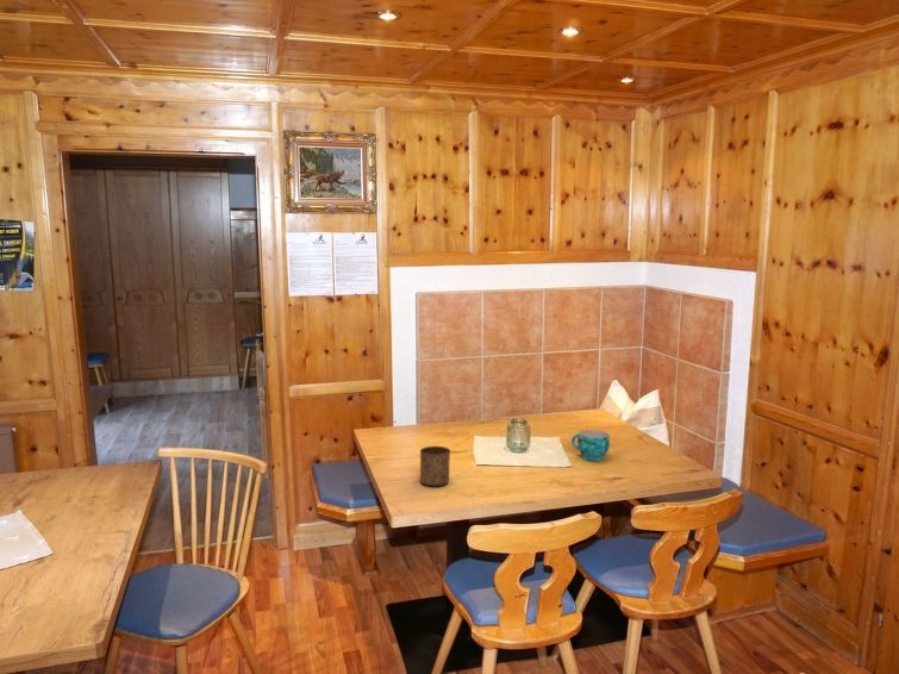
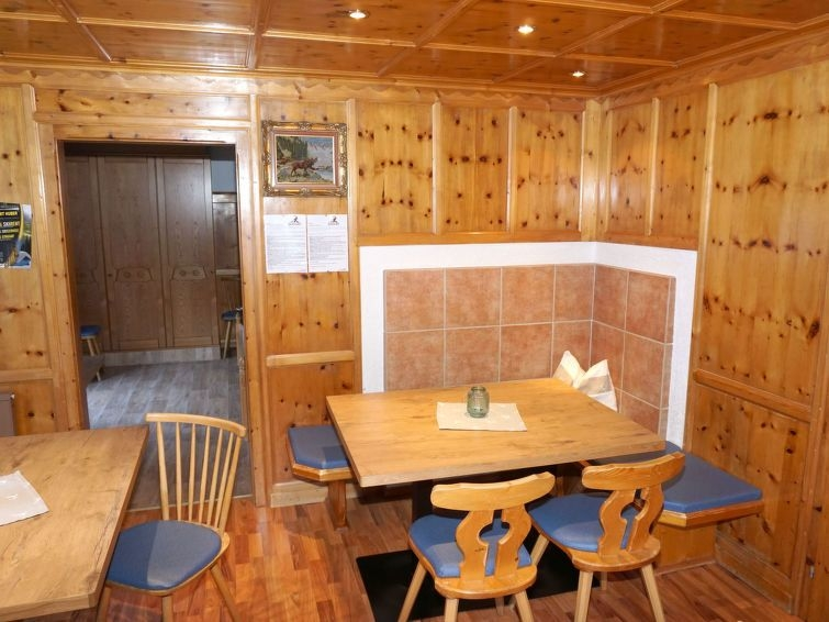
- cup [419,445,451,487]
- cup [570,429,611,462]
